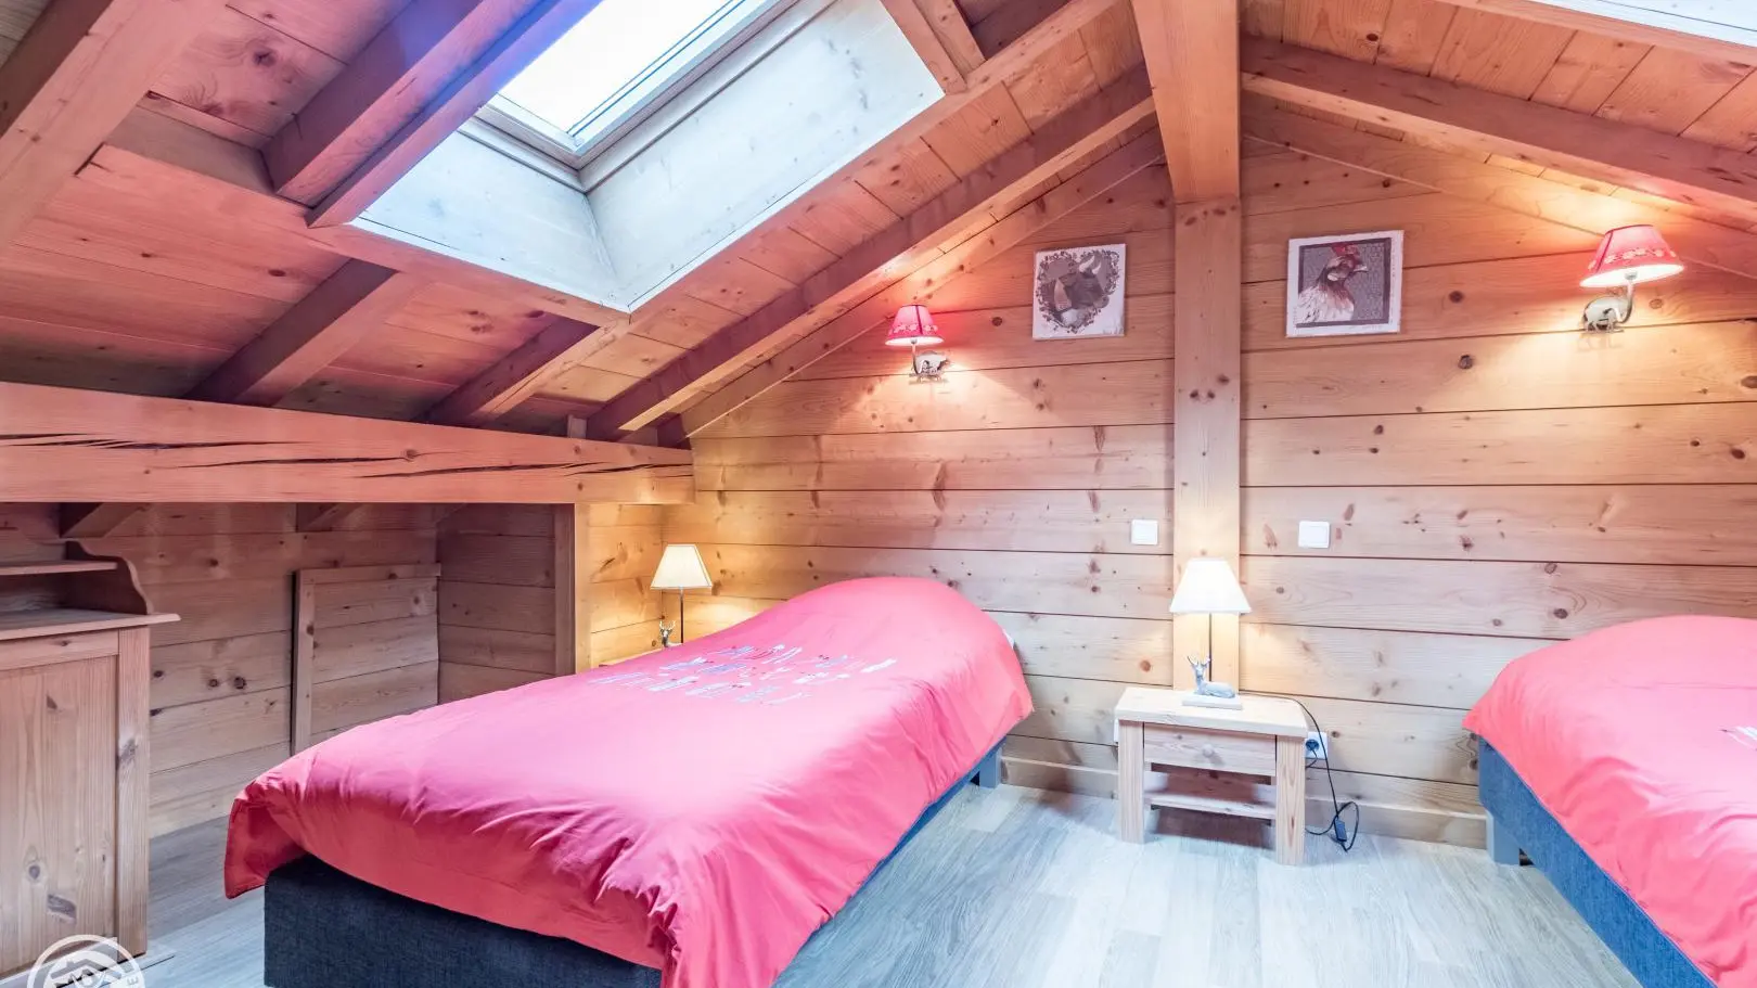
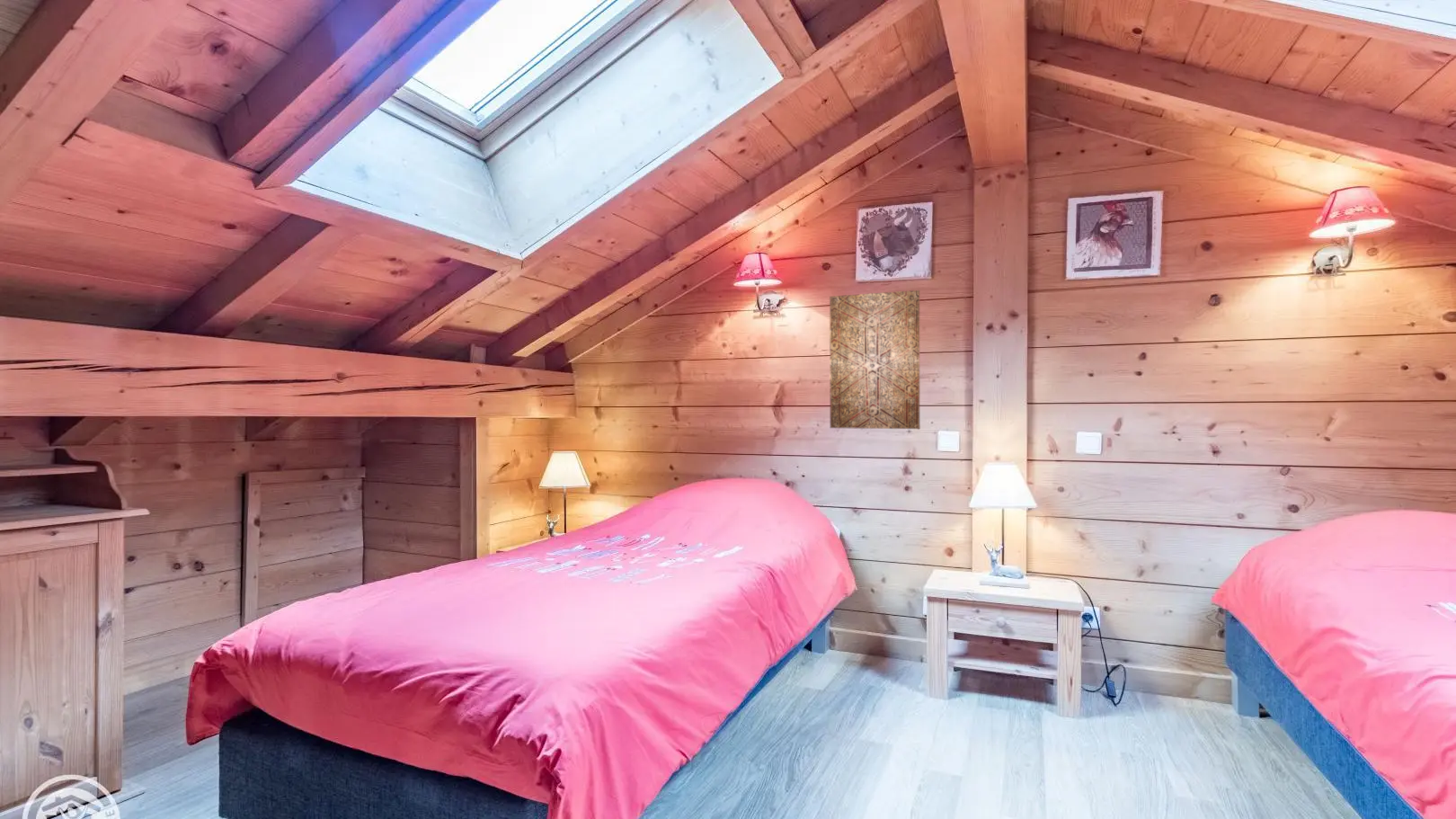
+ wall art [829,289,920,430]
